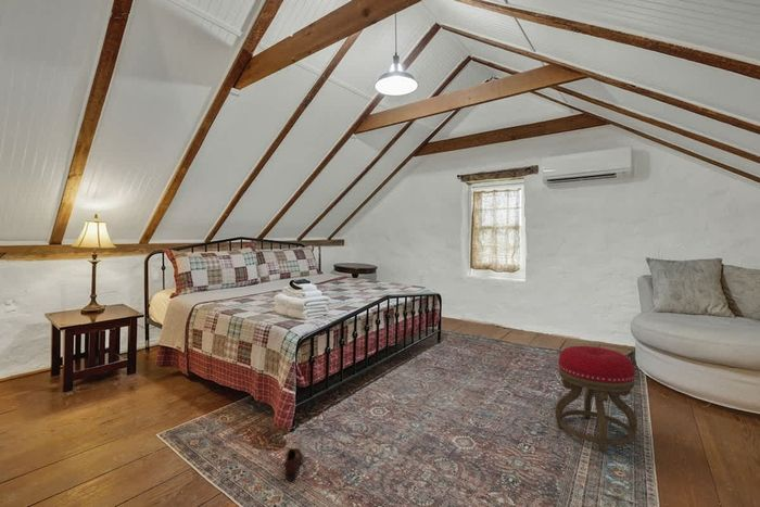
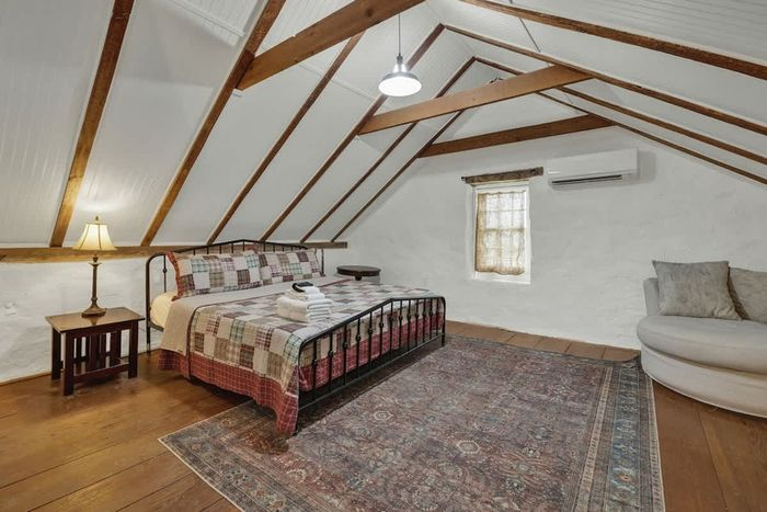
- shoe [283,446,303,482]
- stool [554,345,638,452]
